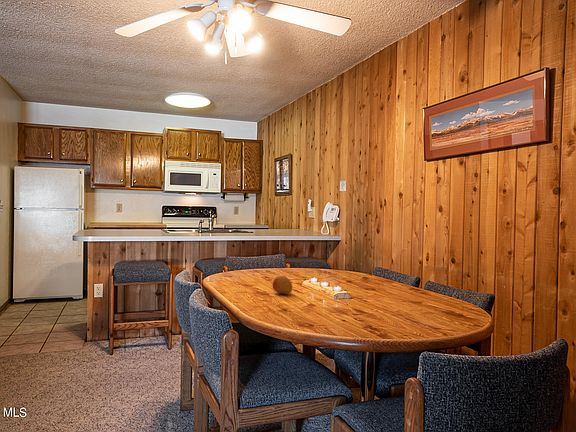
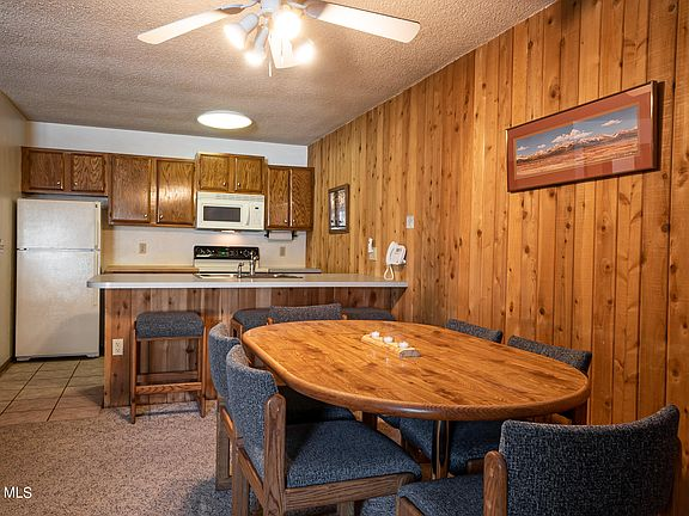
- fruit [272,275,293,295]
